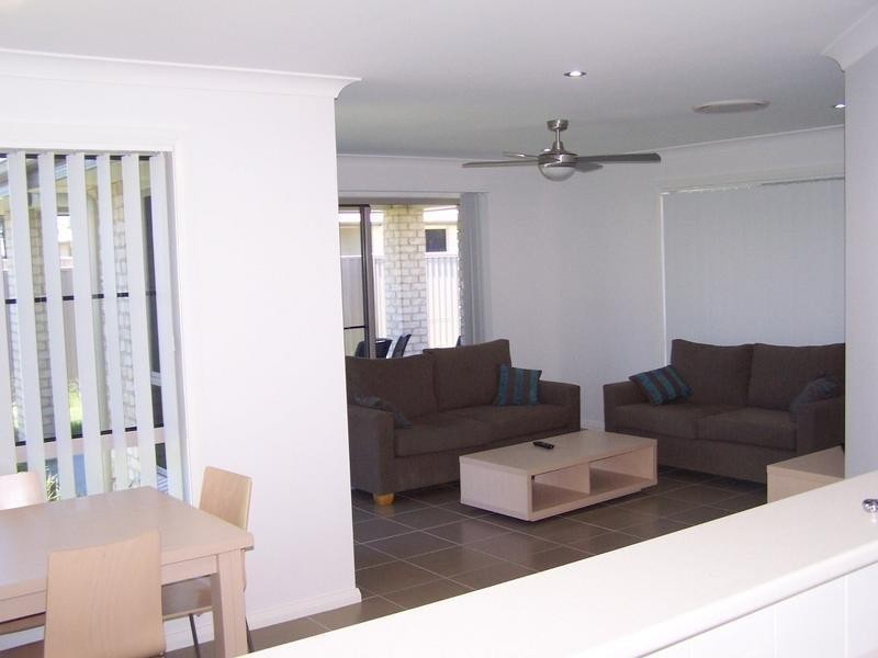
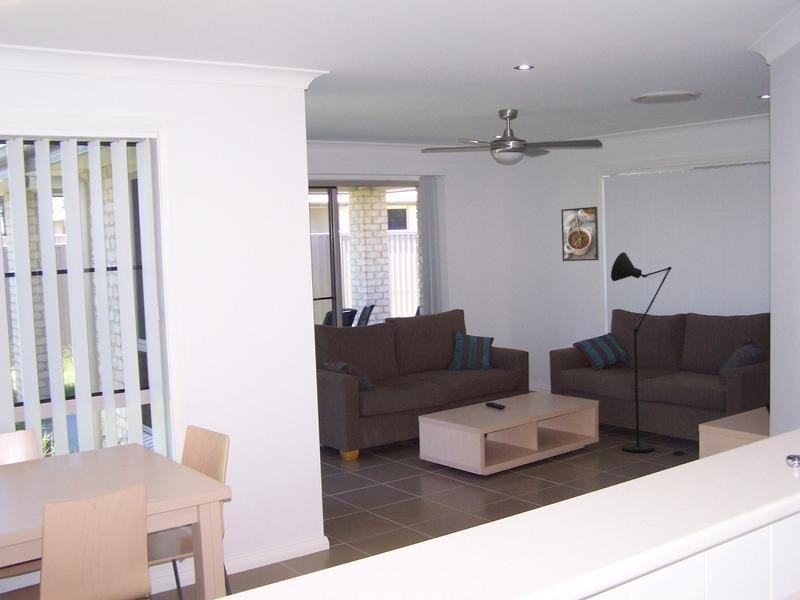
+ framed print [560,206,600,262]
+ floor lamp [610,251,689,456]
